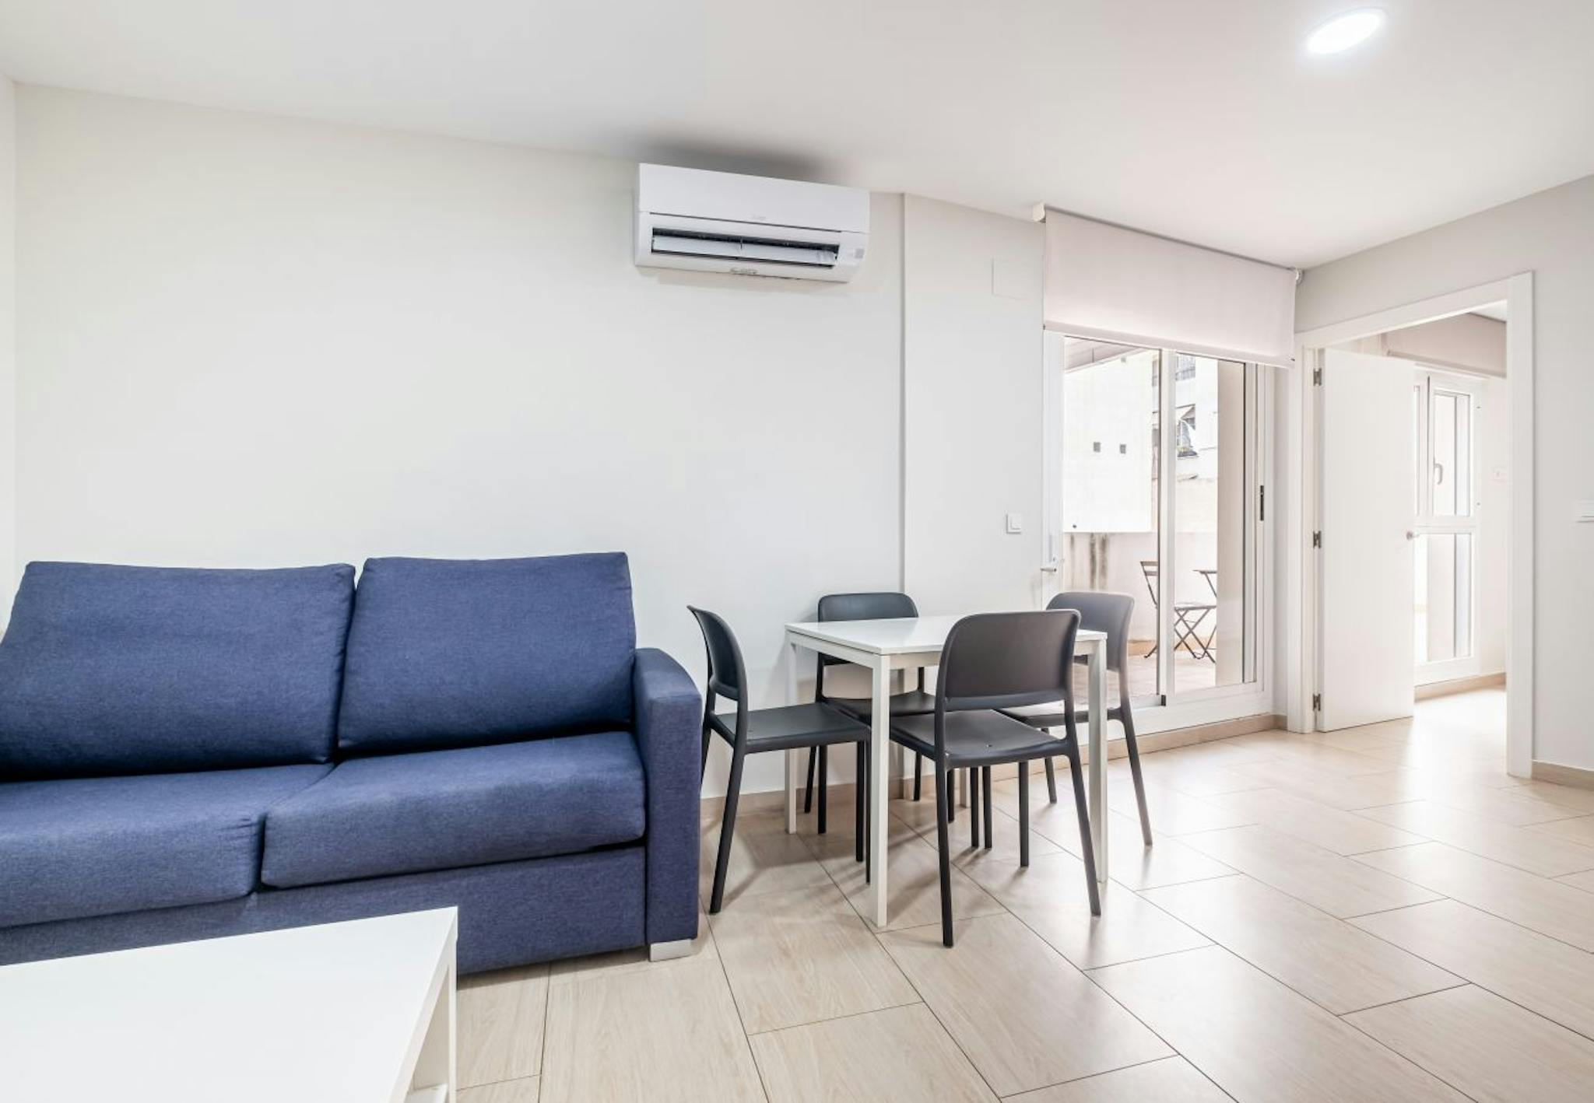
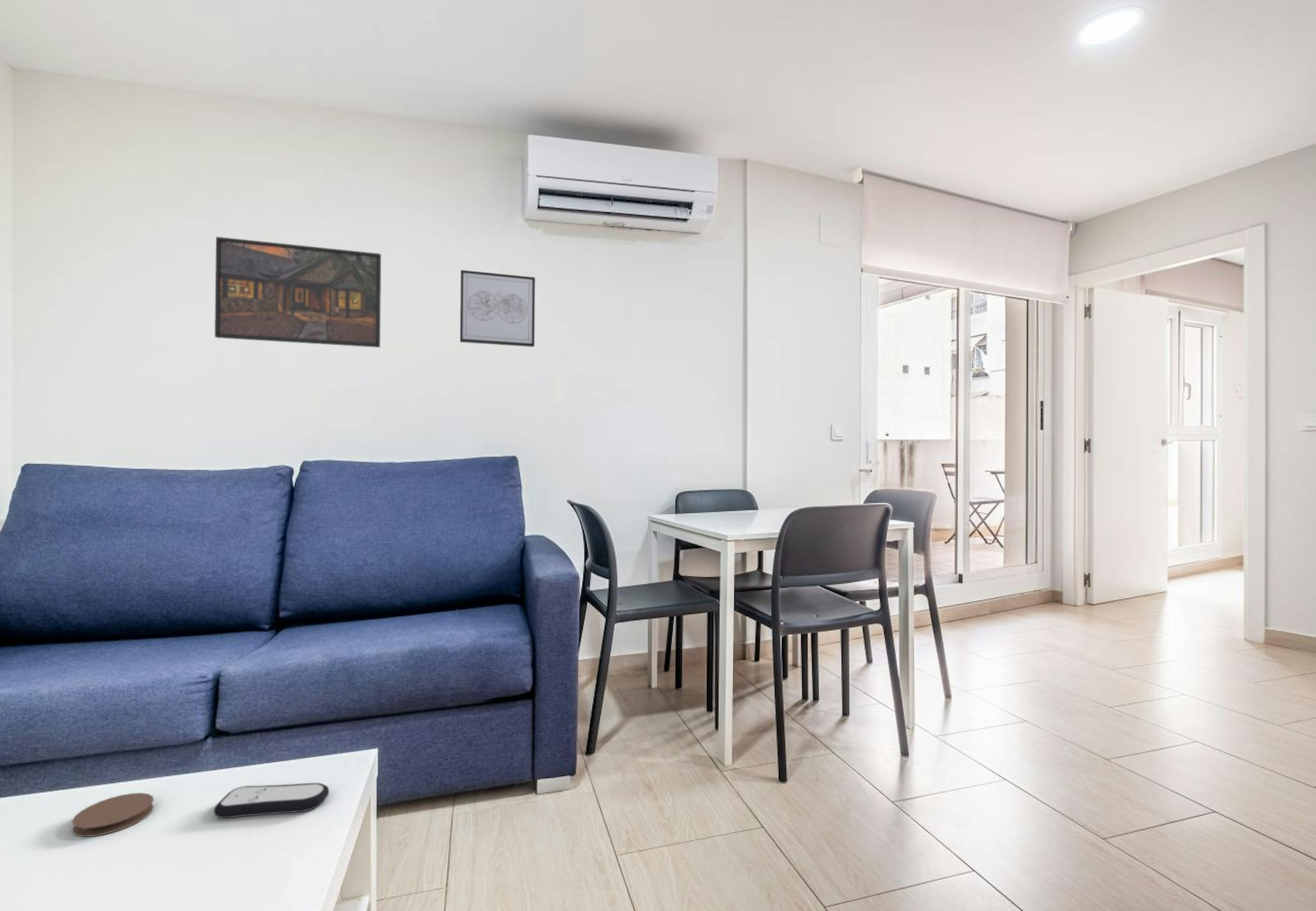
+ remote control [213,783,330,819]
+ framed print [214,236,382,348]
+ wall art [459,269,536,348]
+ coaster [71,792,154,837]
